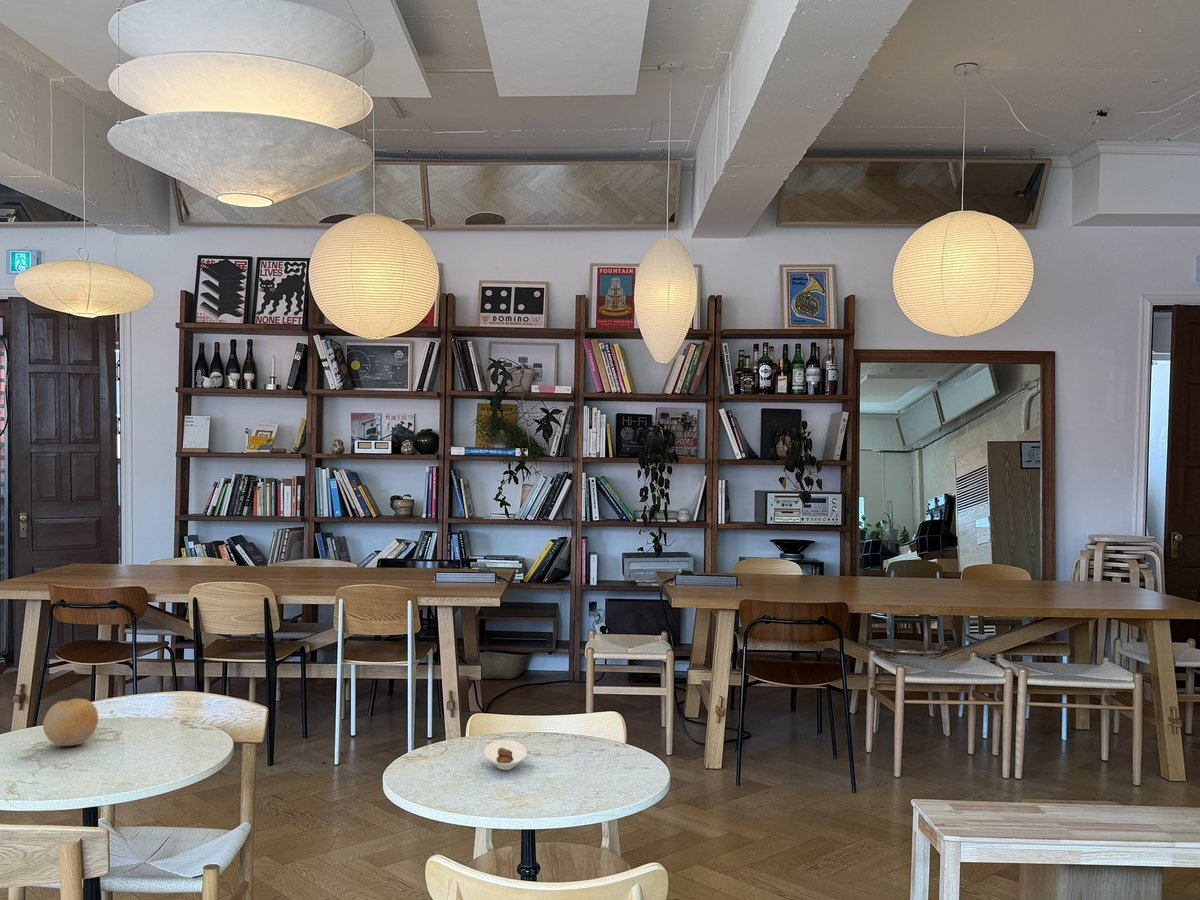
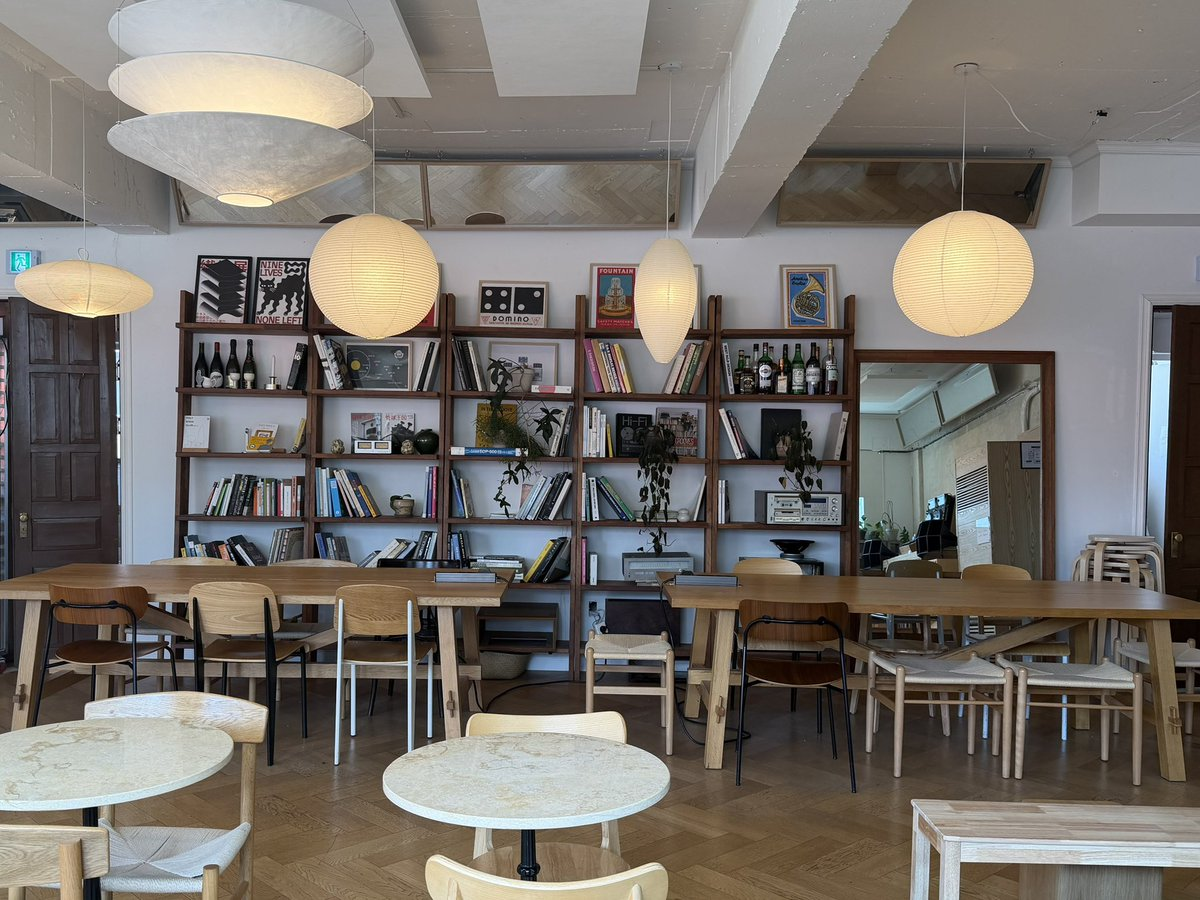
- saucer [484,739,528,771]
- fruit [42,697,99,747]
